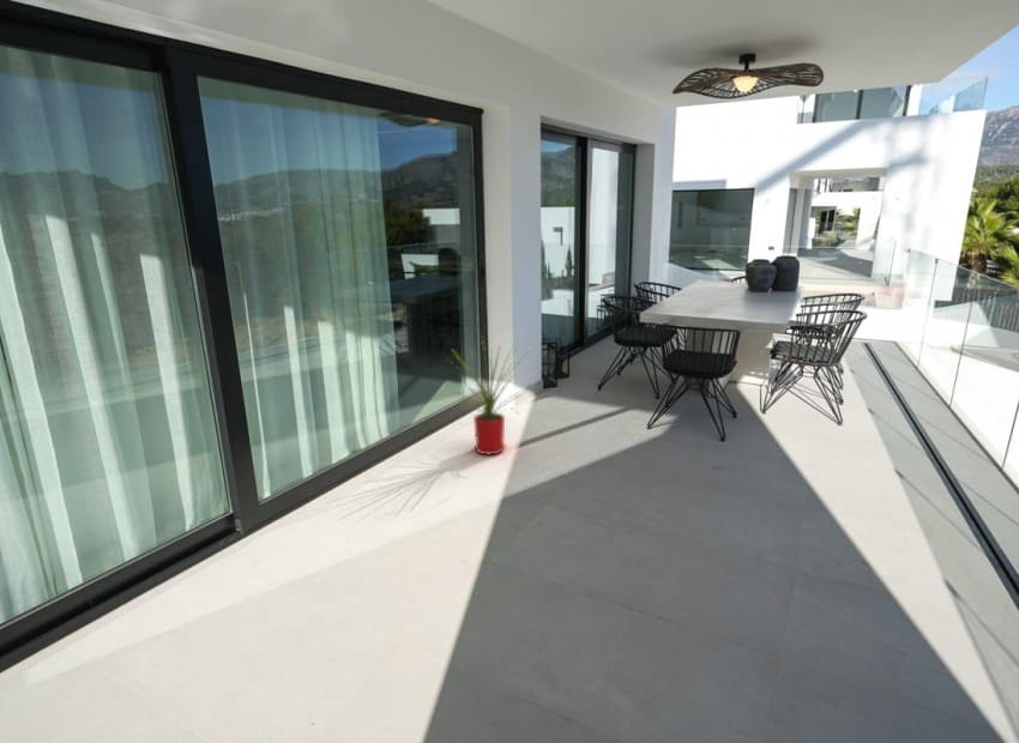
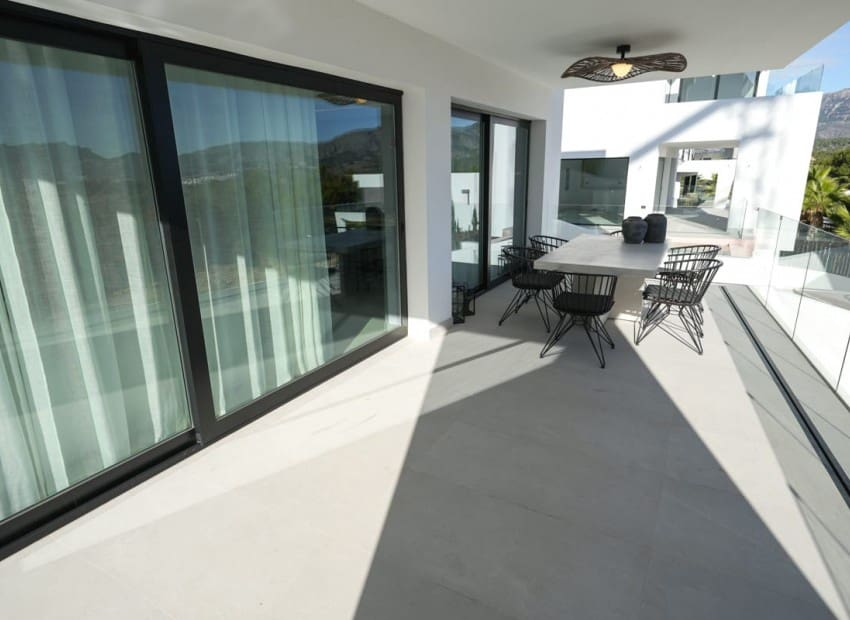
- house plant [447,337,530,455]
